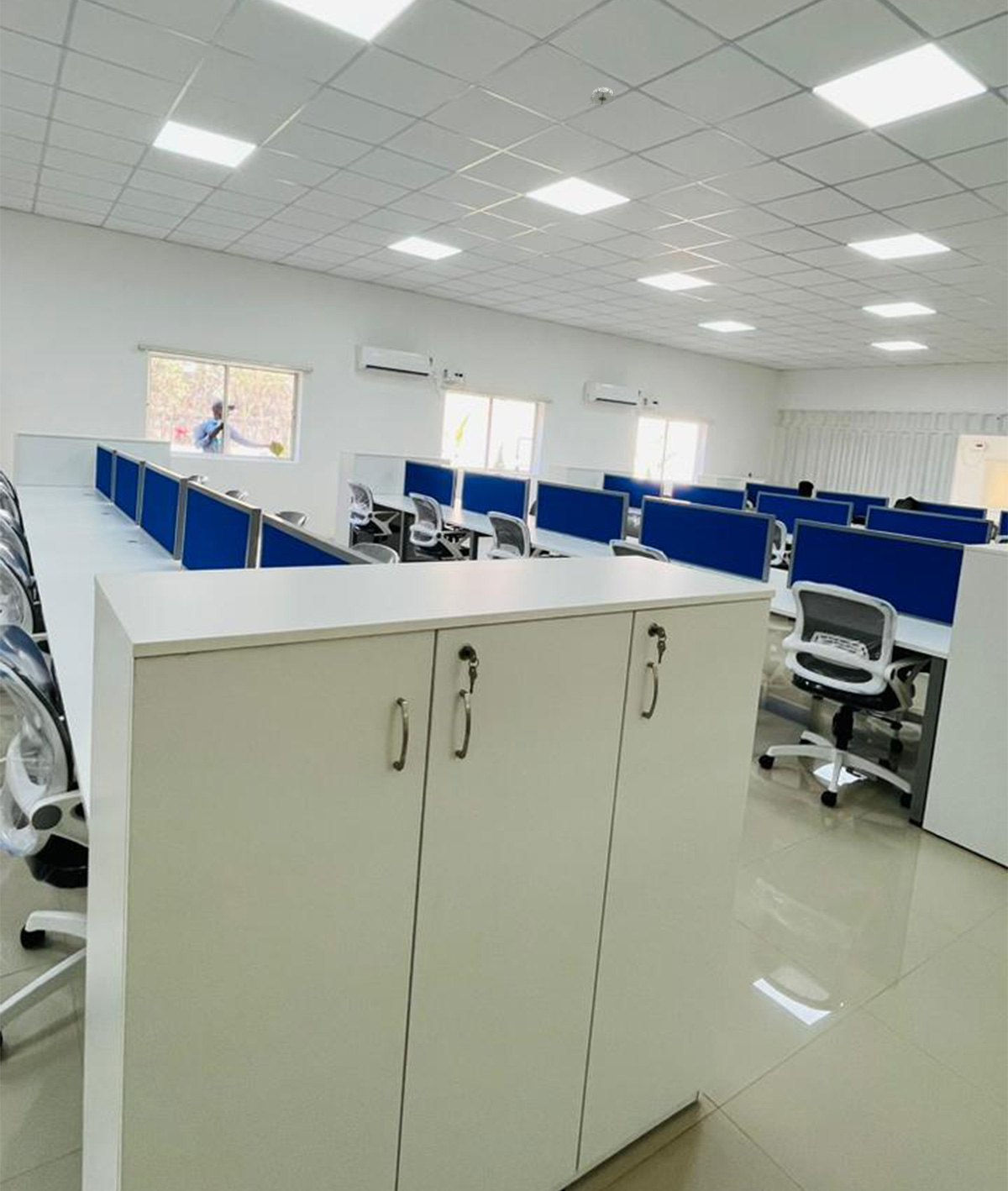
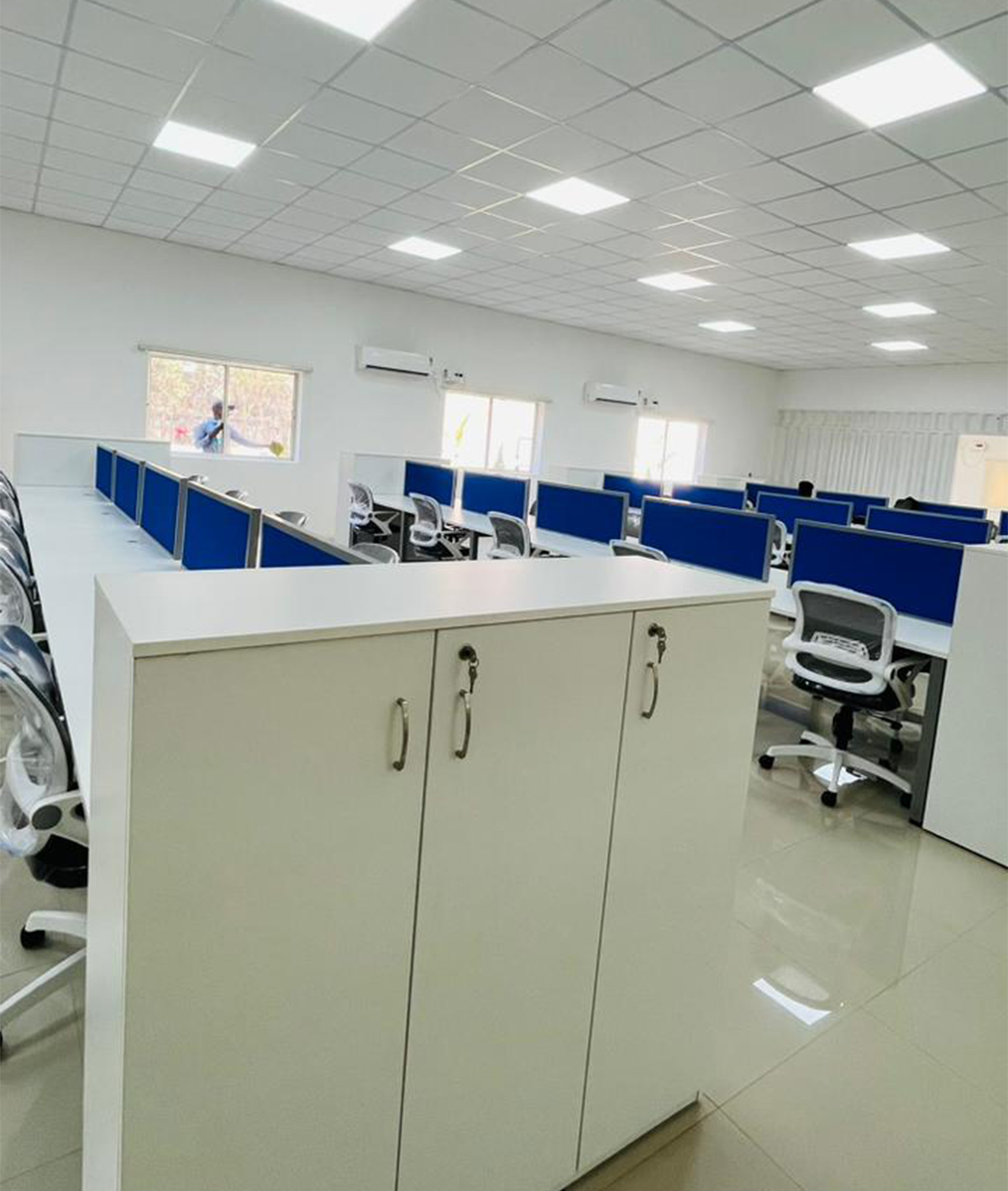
- smoke detector [587,87,616,106]
